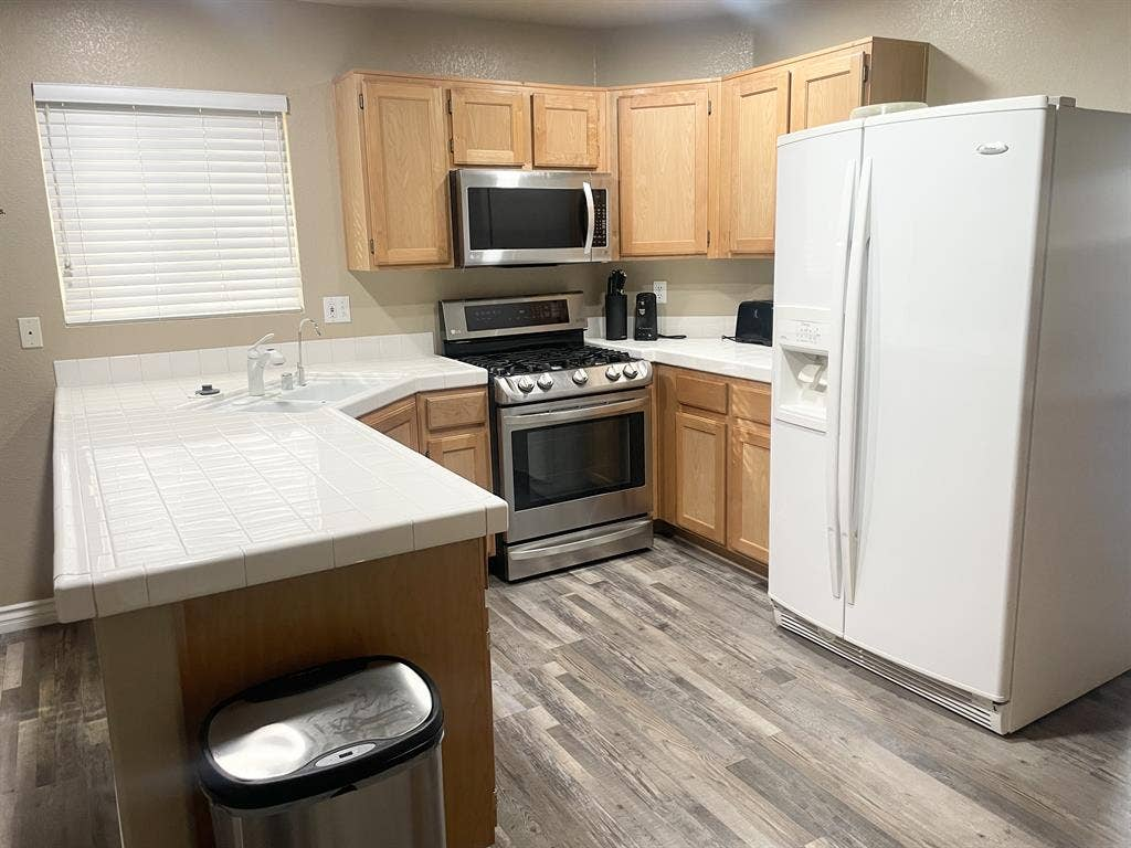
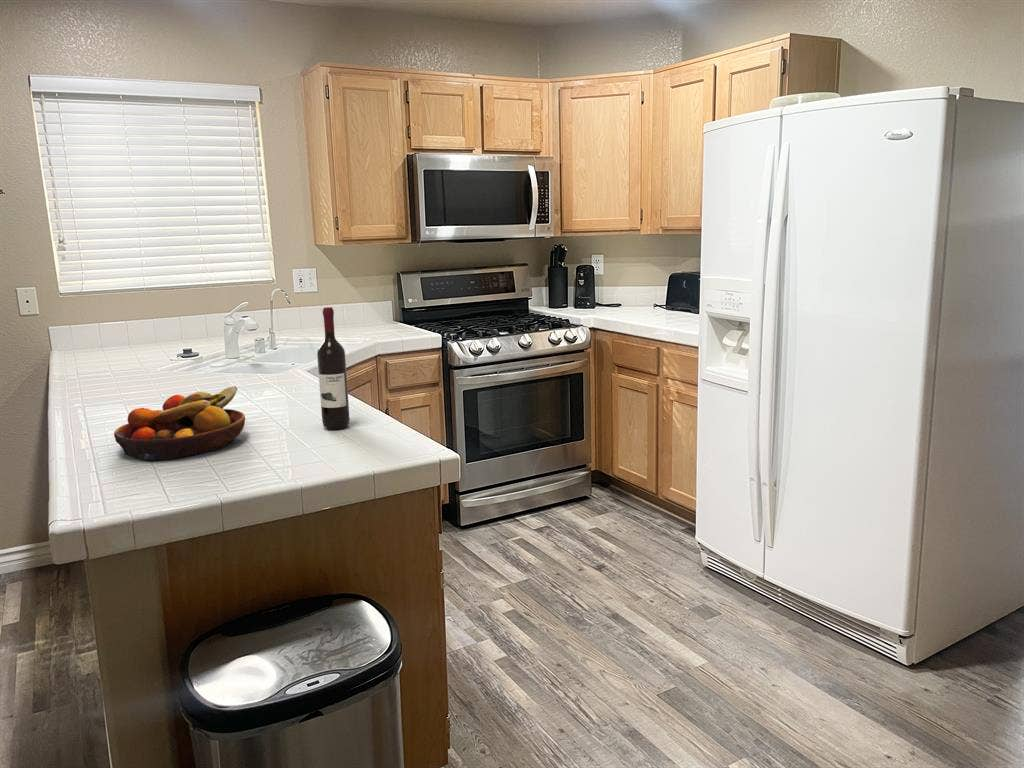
+ fruit bowl [113,385,246,461]
+ wine bottle [316,306,350,430]
